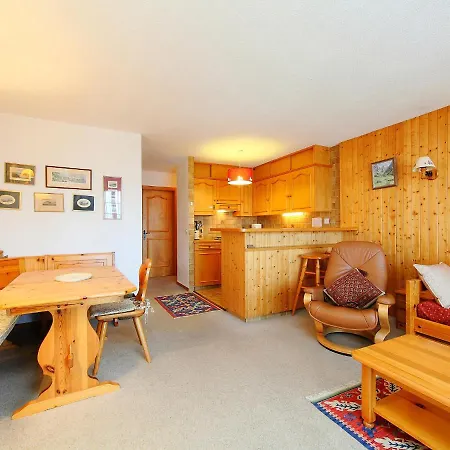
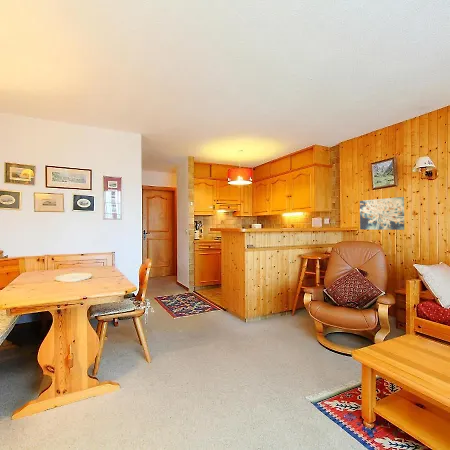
+ wall art [359,196,405,231]
